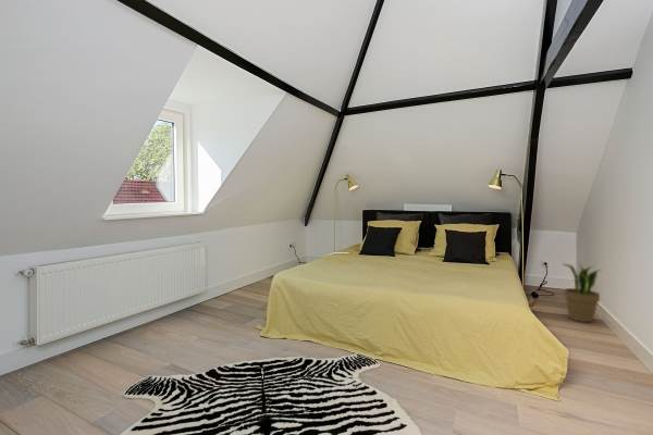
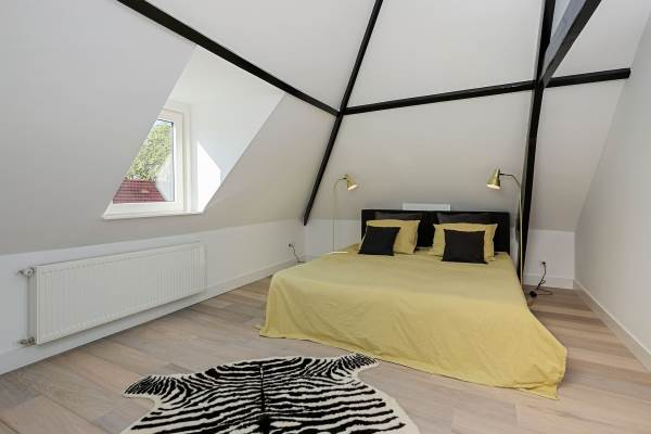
- potted plant [560,261,604,323]
